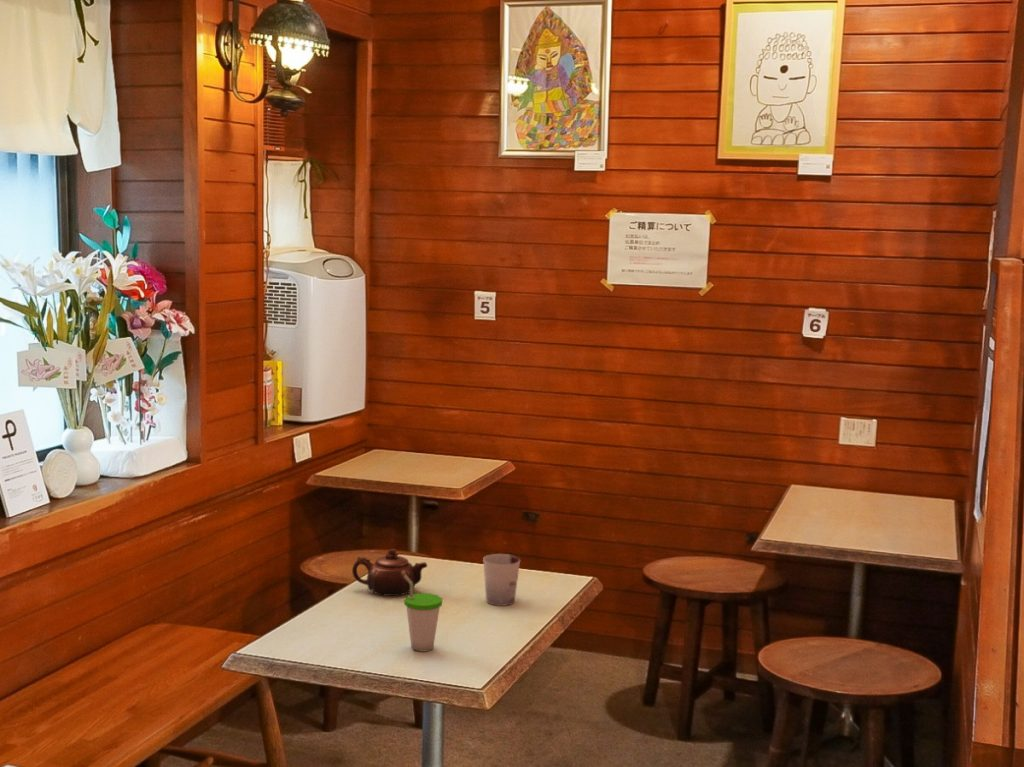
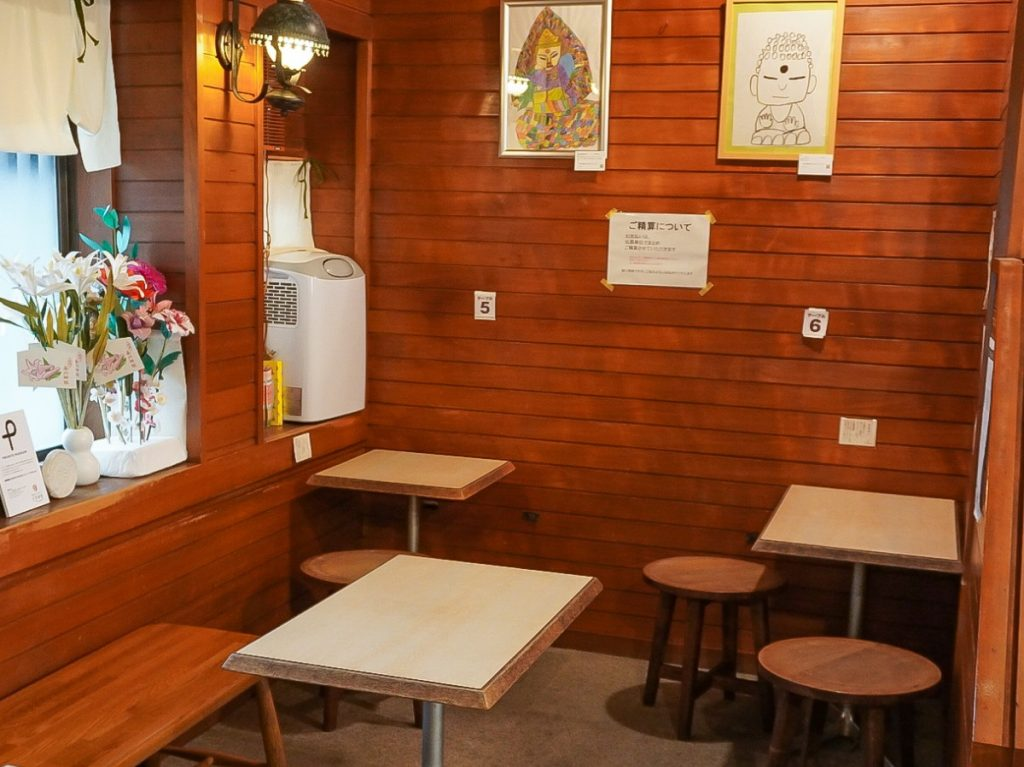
- teapot [351,548,428,597]
- cup [403,575,443,653]
- cup [482,553,521,607]
